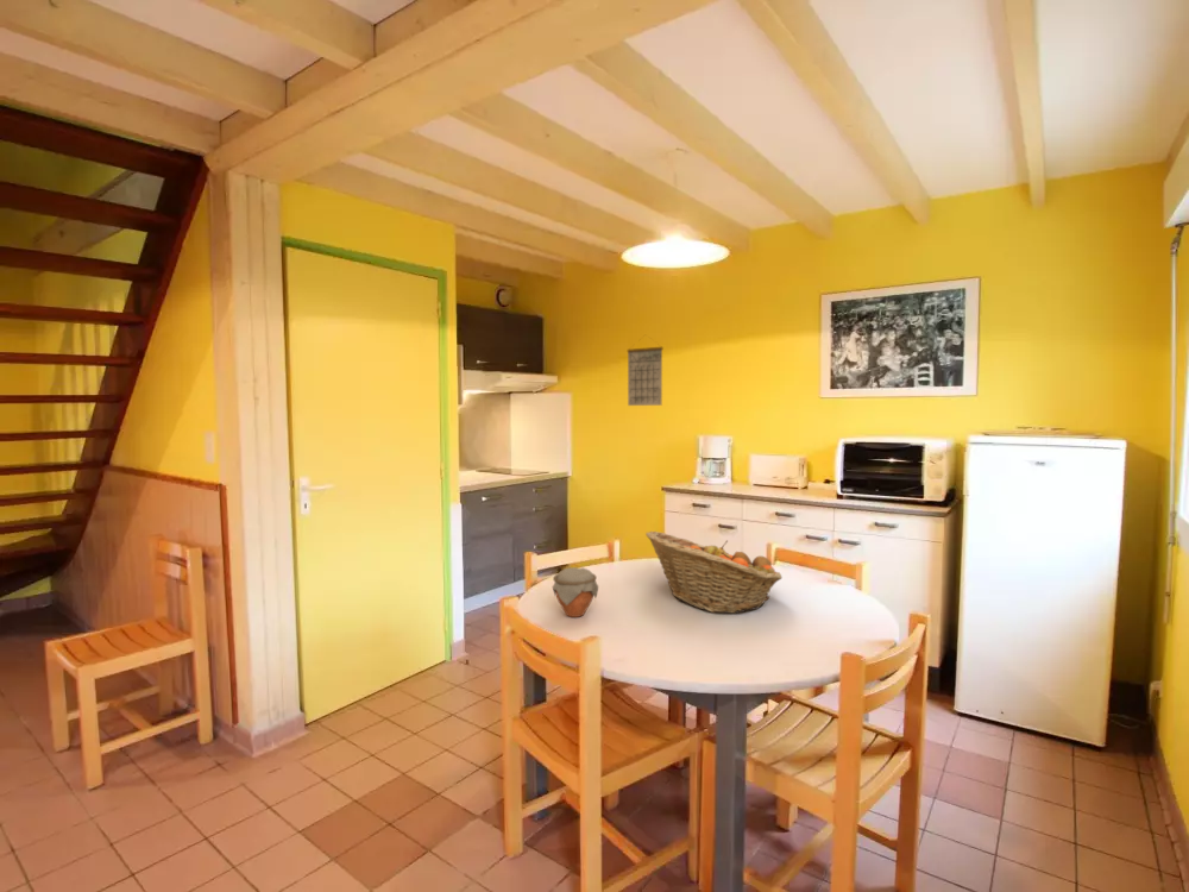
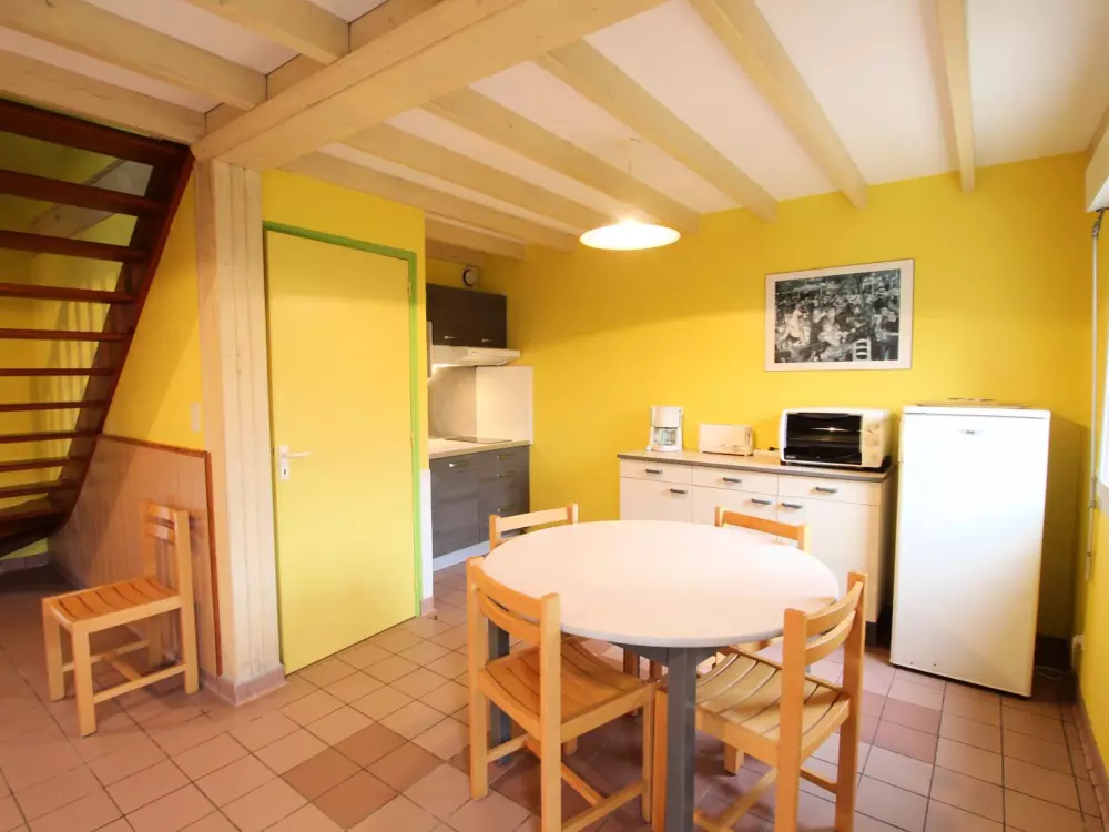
- calendar [627,334,665,407]
- jar [552,566,599,618]
- fruit basket [644,530,784,615]
